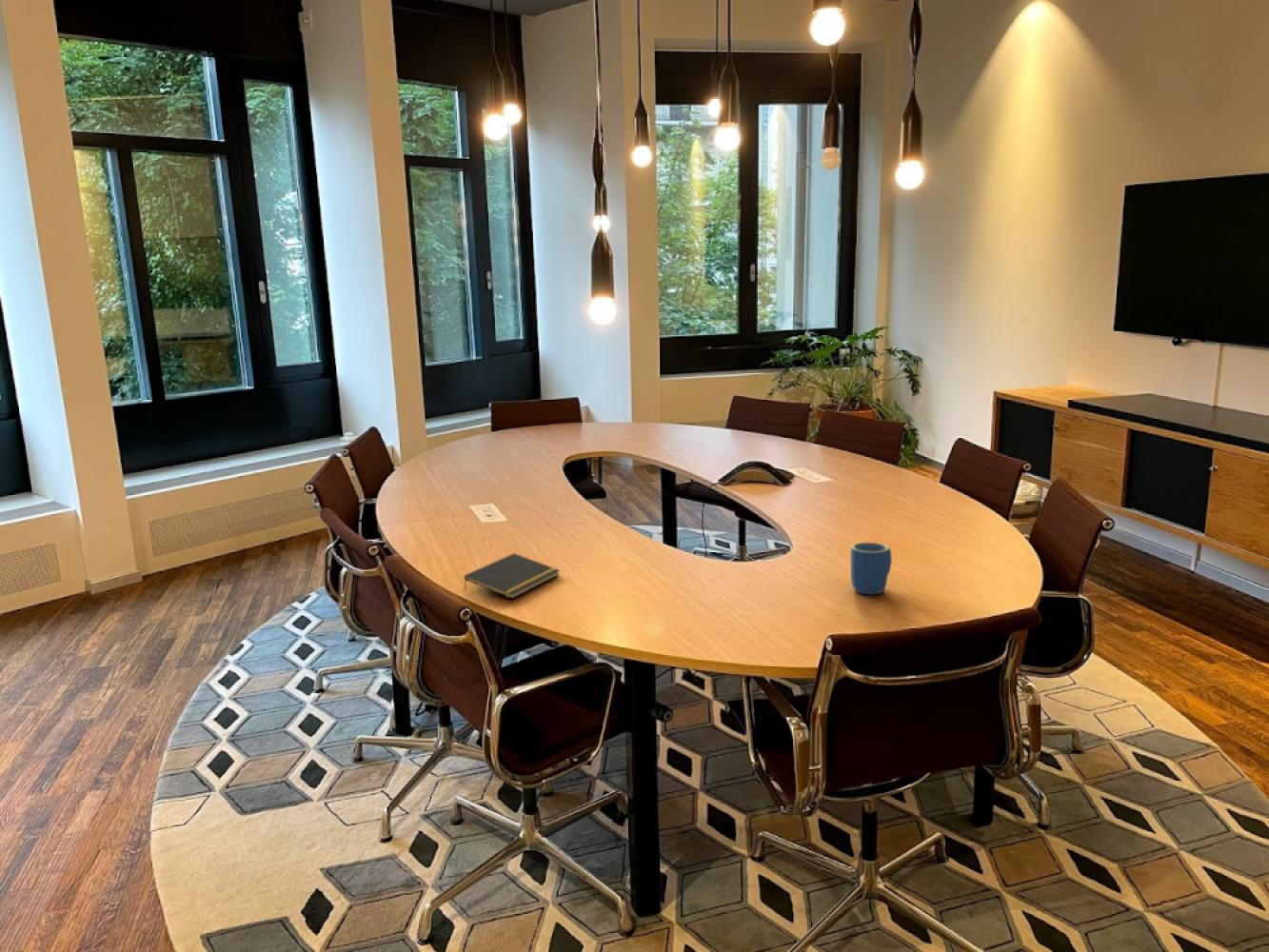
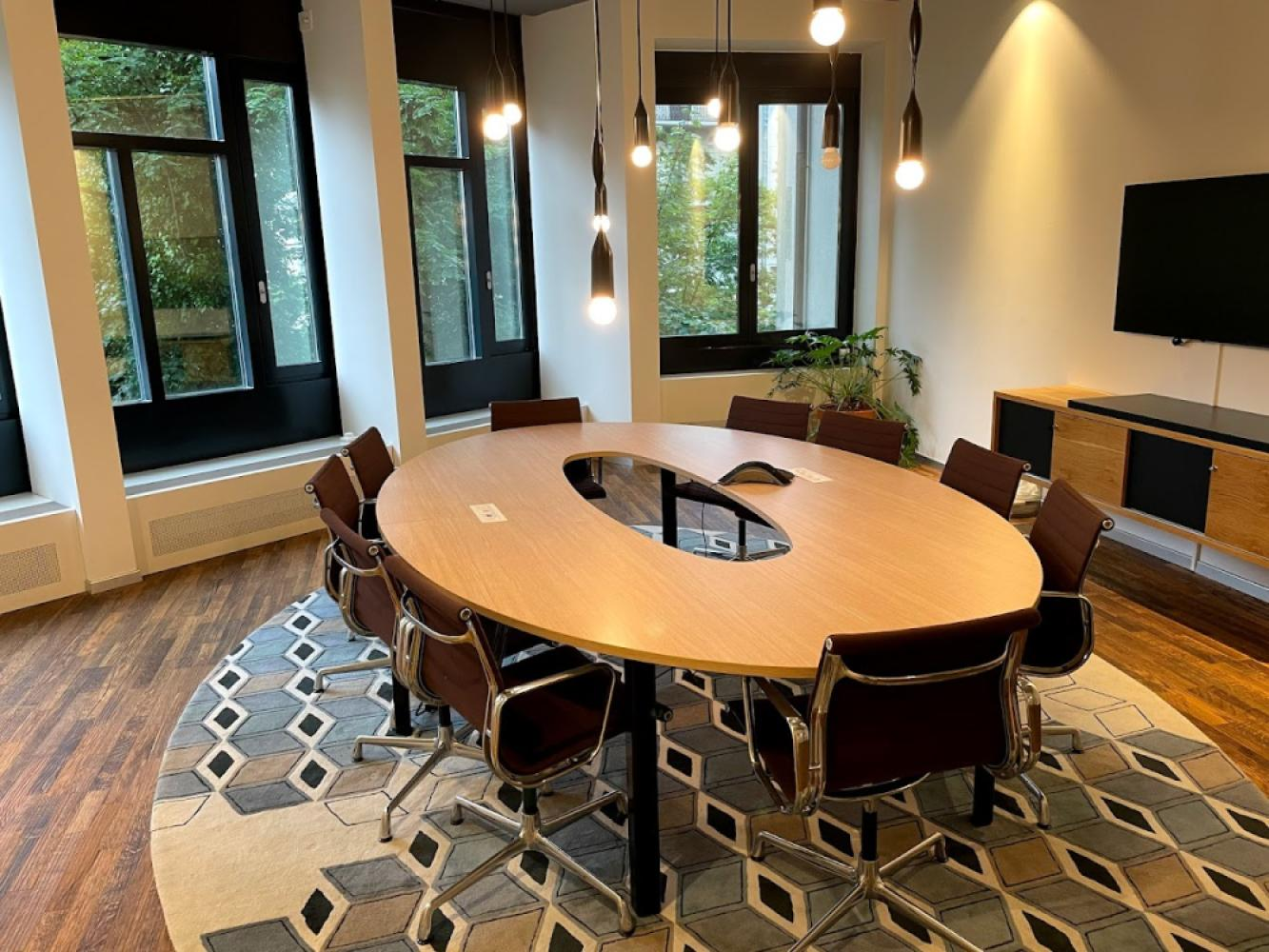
- mug [850,541,893,596]
- notepad [463,552,561,600]
